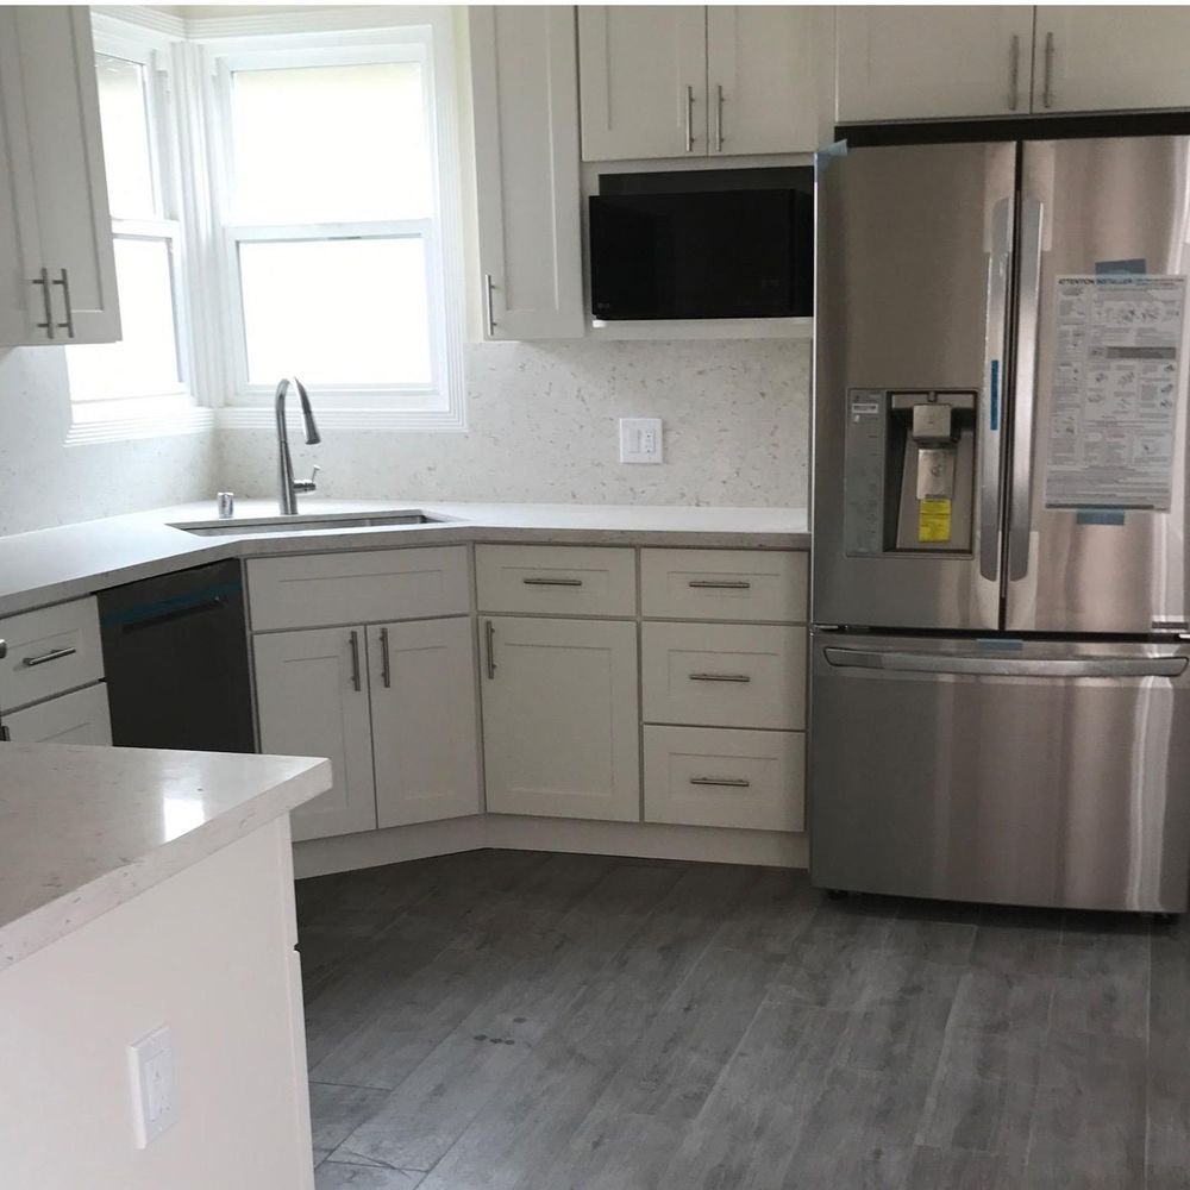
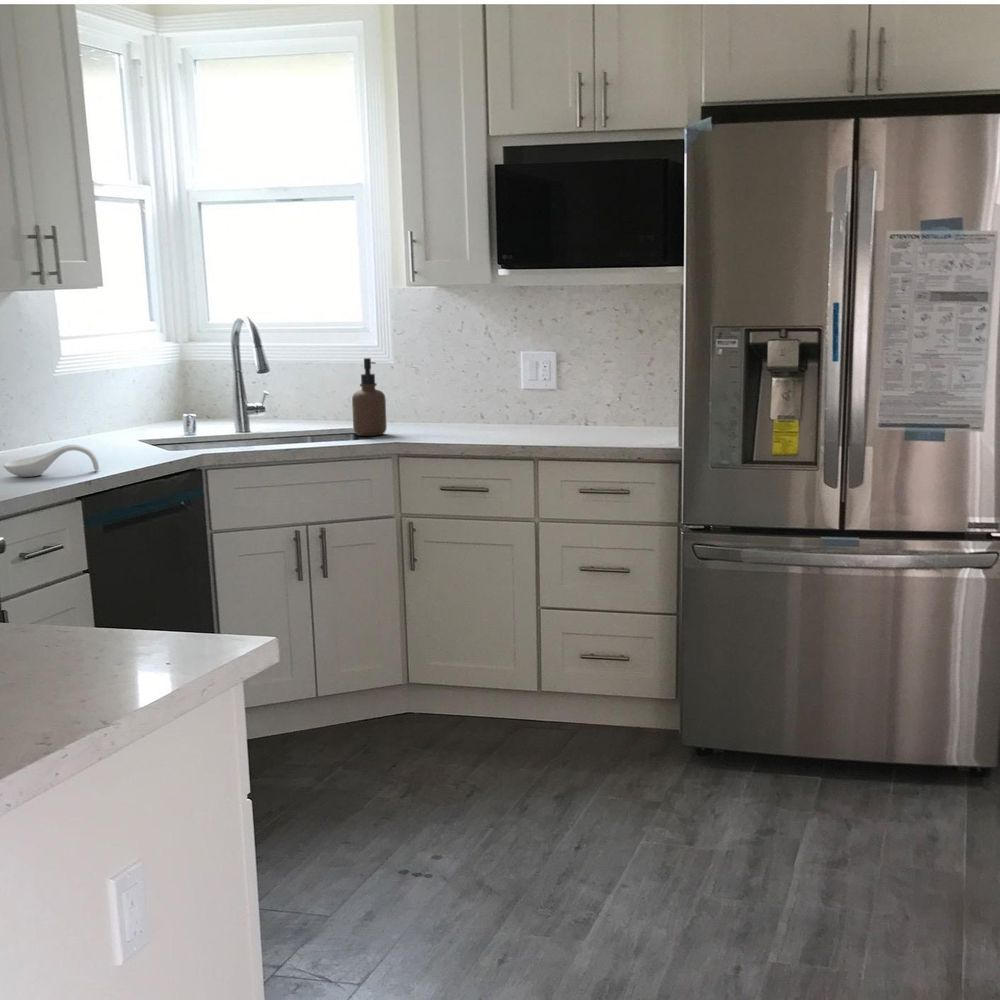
+ soap dispenser [351,357,388,437]
+ spoon rest [2,444,100,478]
